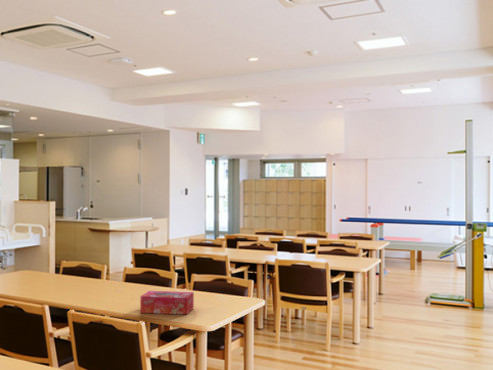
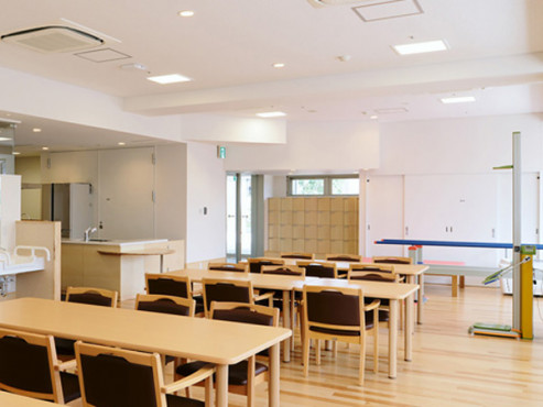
- tissue box [139,290,195,316]
